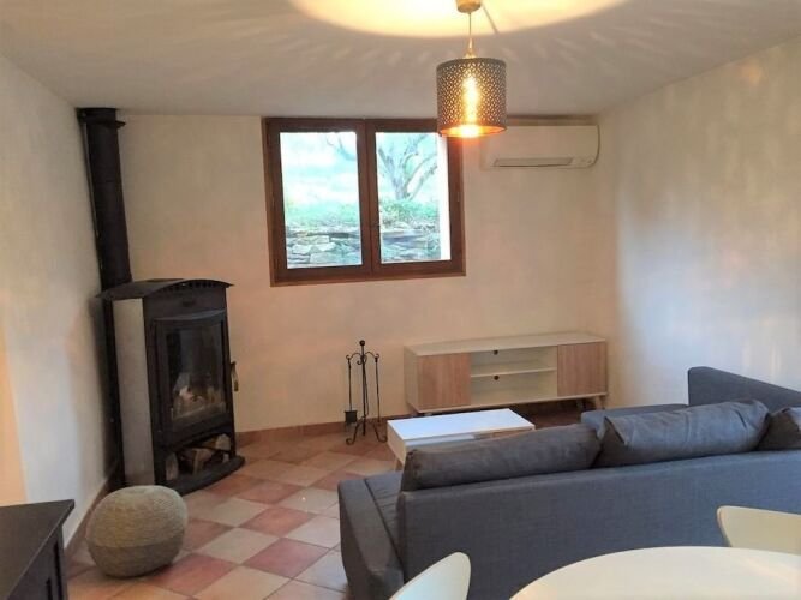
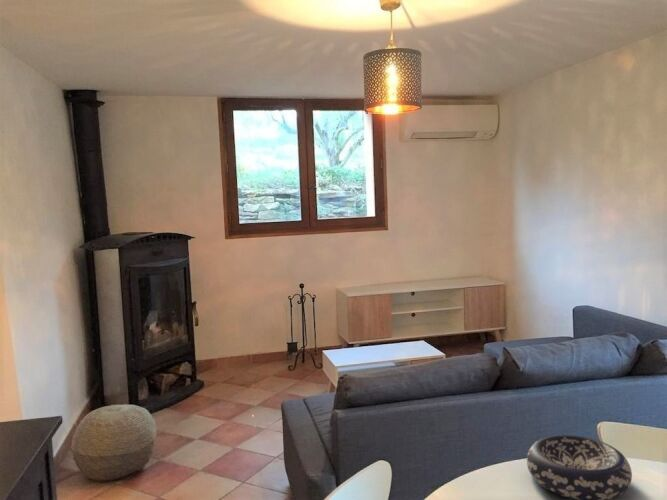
+ decorative bowl [526,434,633,500]
